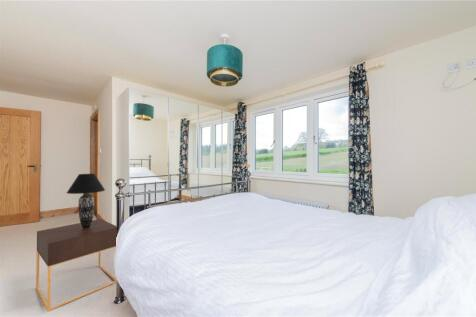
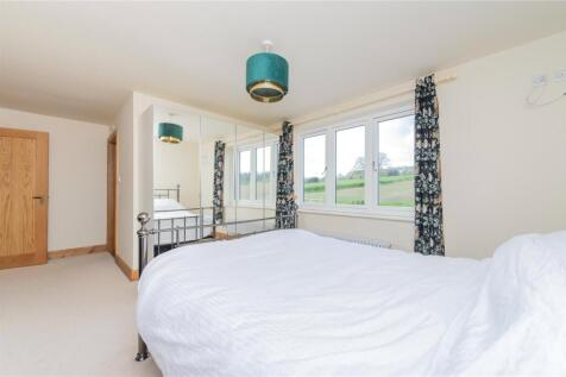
- table lamp [66,173,106,229]
- nightstand [35,218,118,312]
